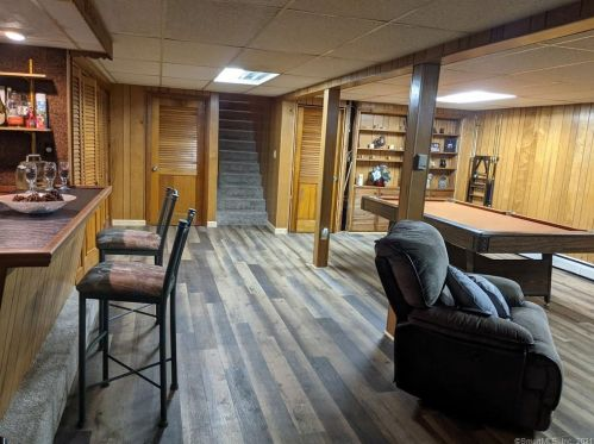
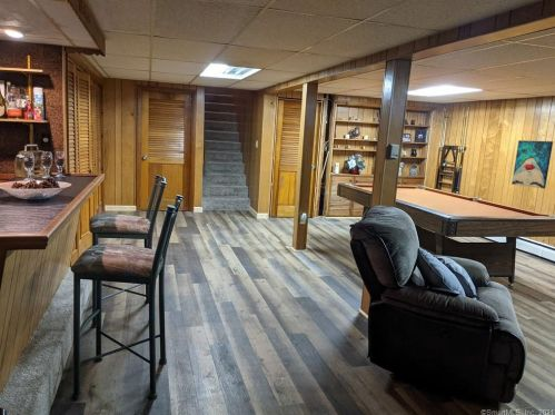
+ wall art [511,139,554,190]
